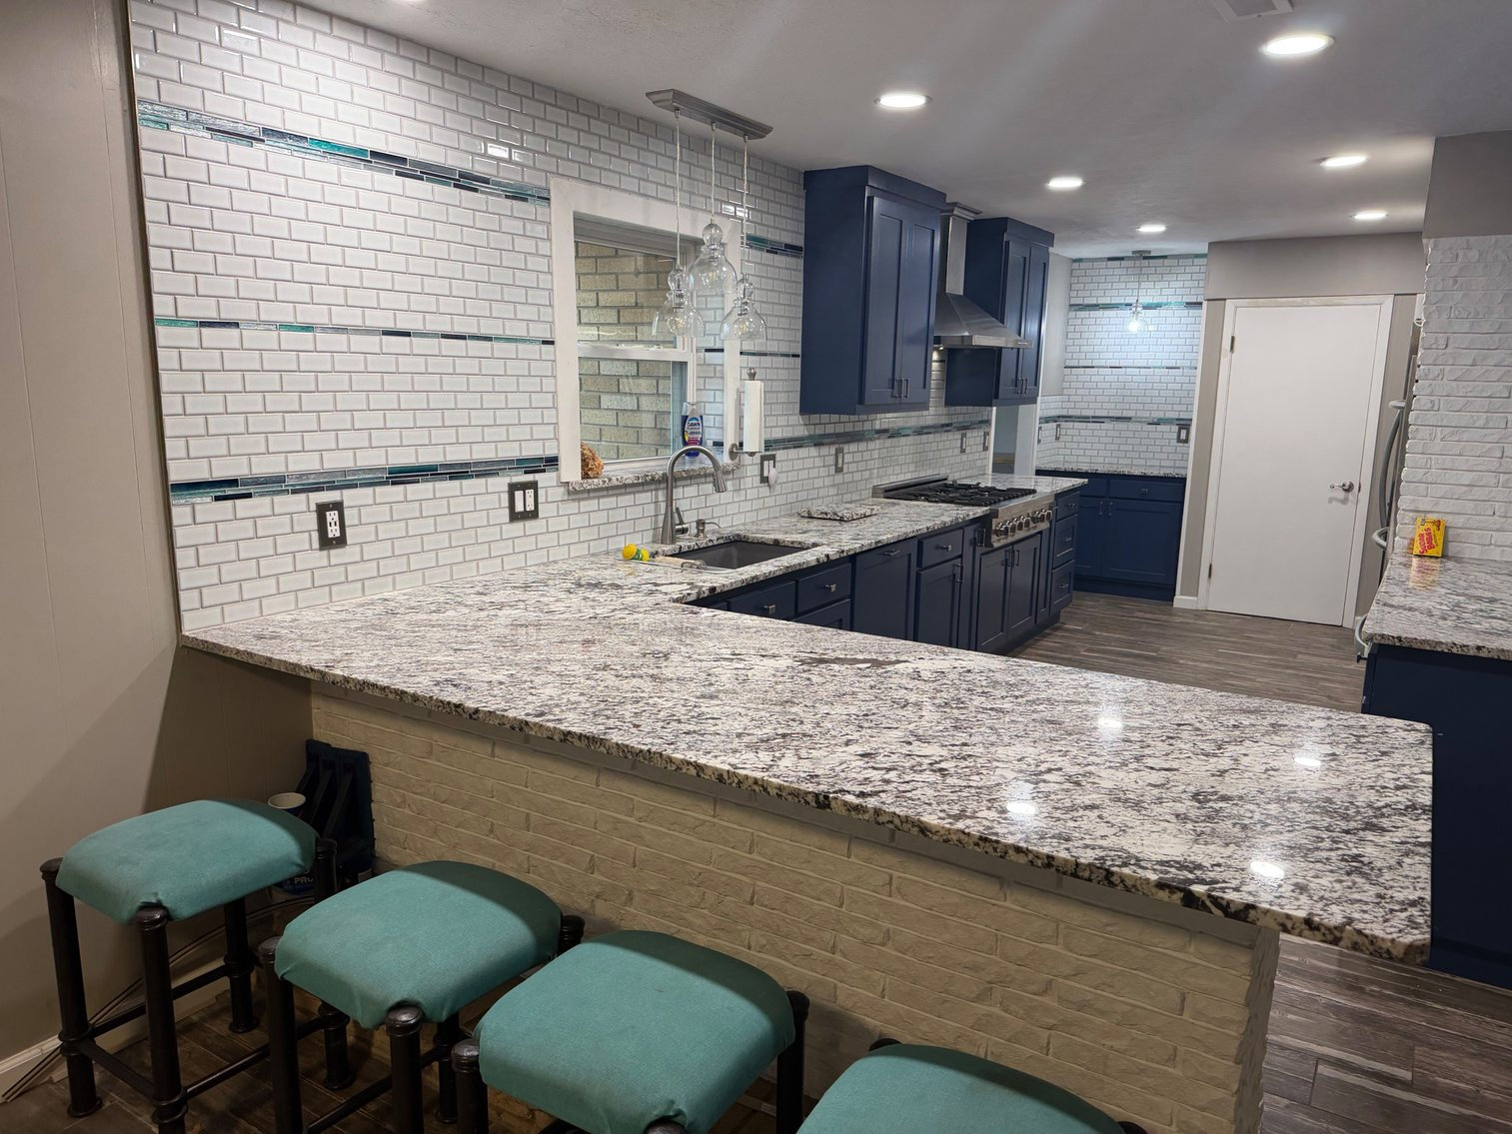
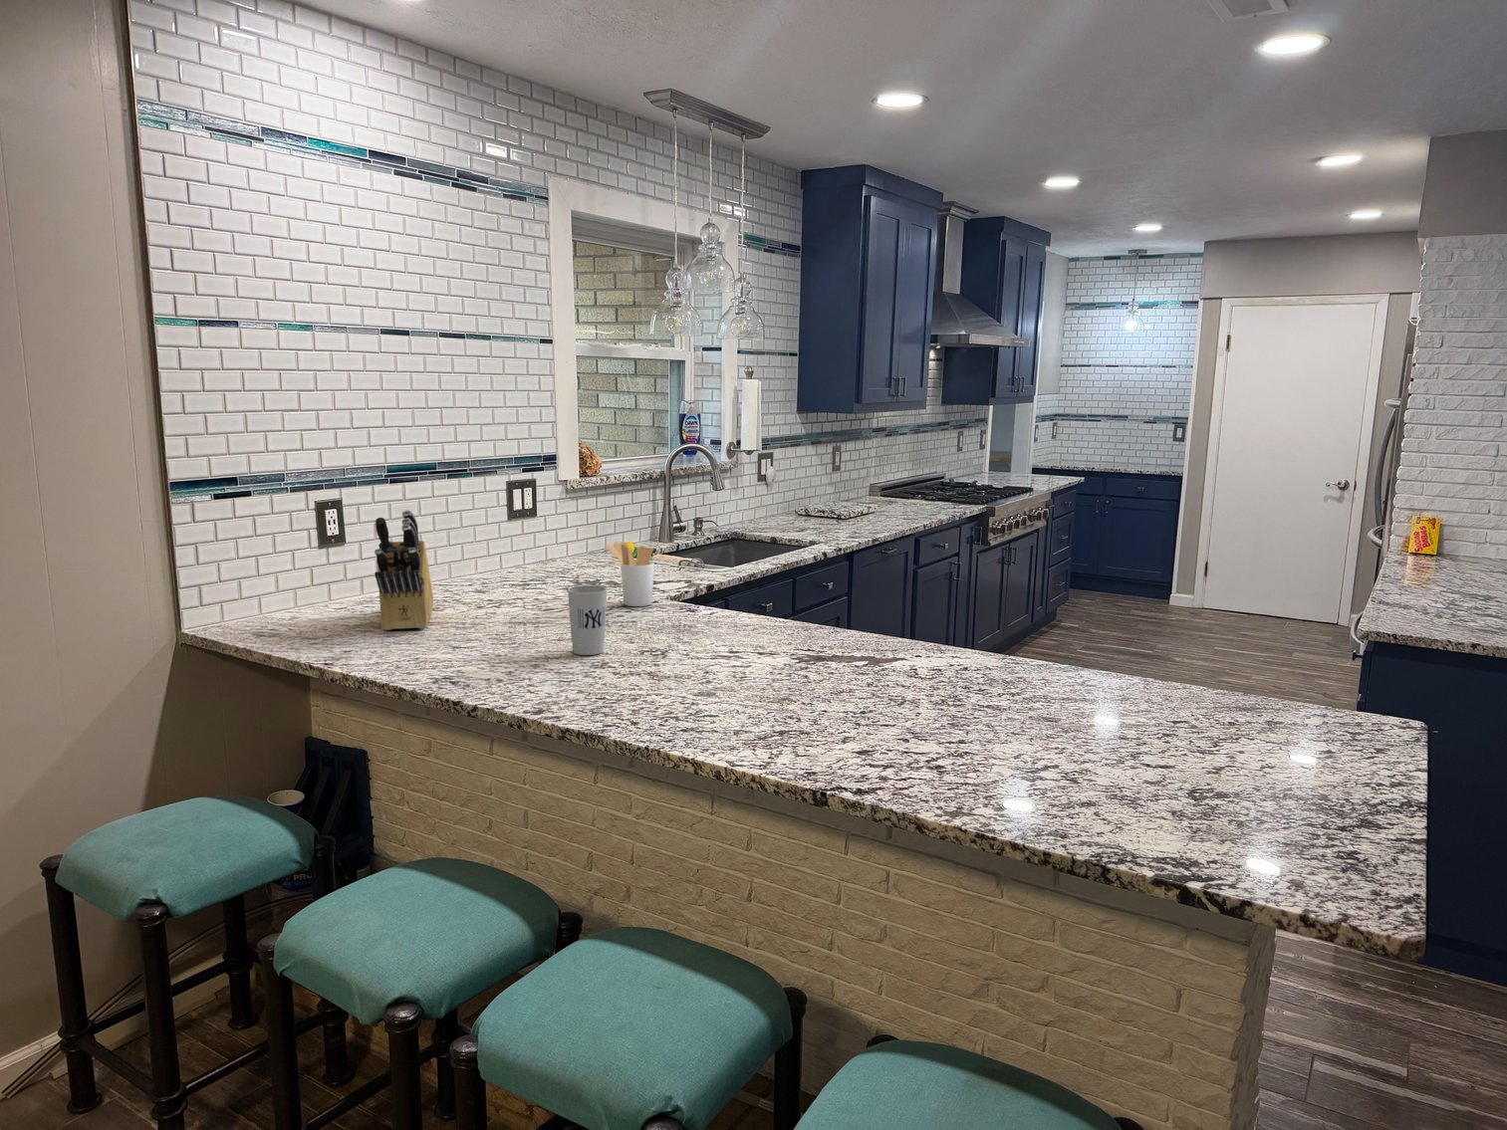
+ knife block [374,509,435,631]
+ utensil holder [606,540,656,608]
+ cup [566,584,608,656]
